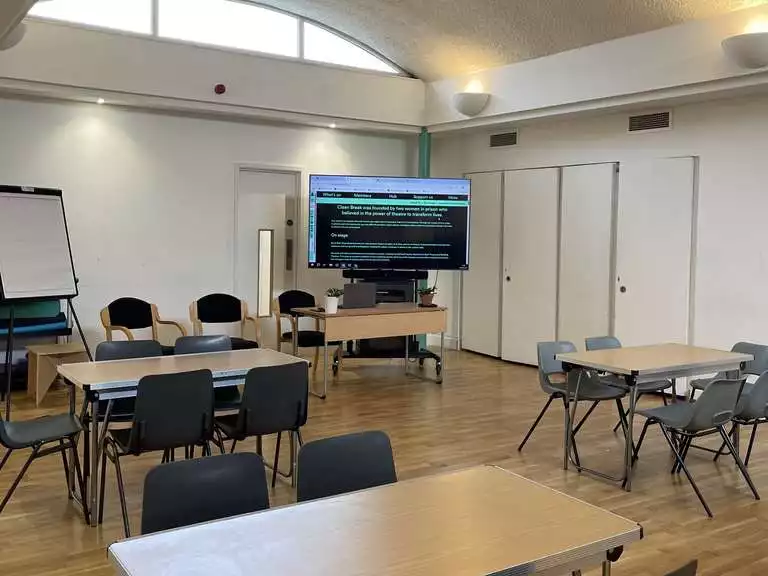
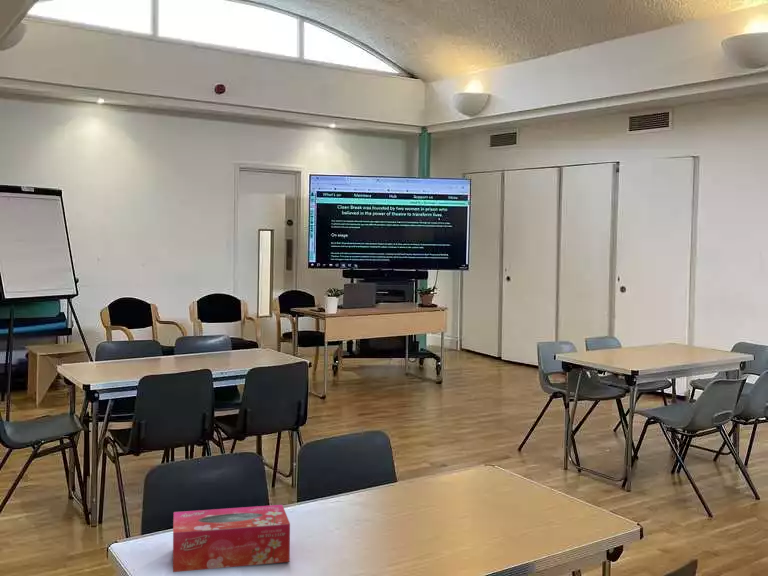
+ tissue box [172,504,291,573]
